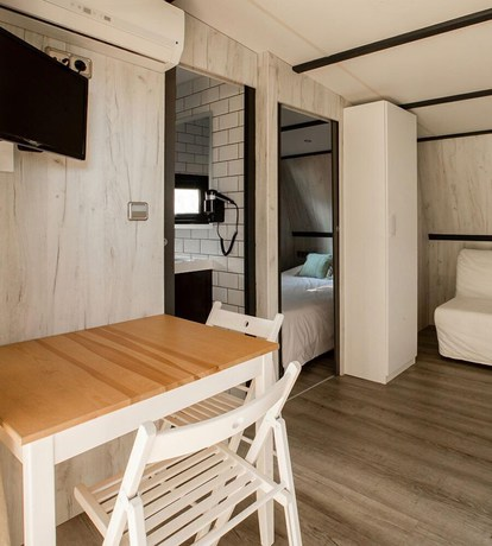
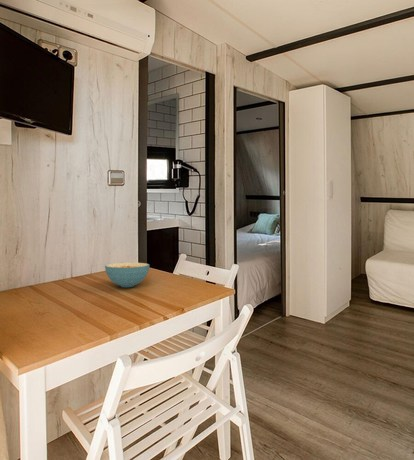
+ cereal bowl [104,262,150,288]
